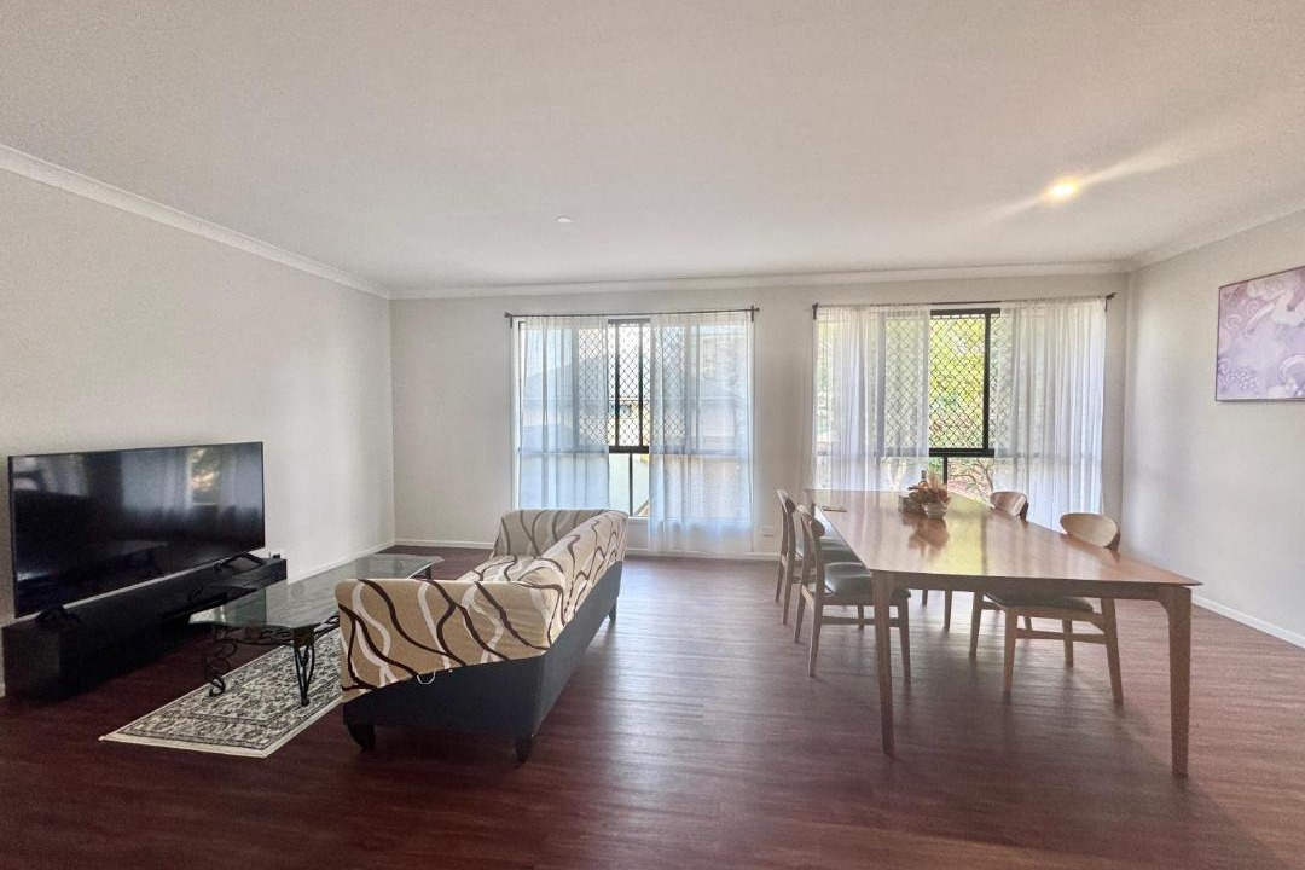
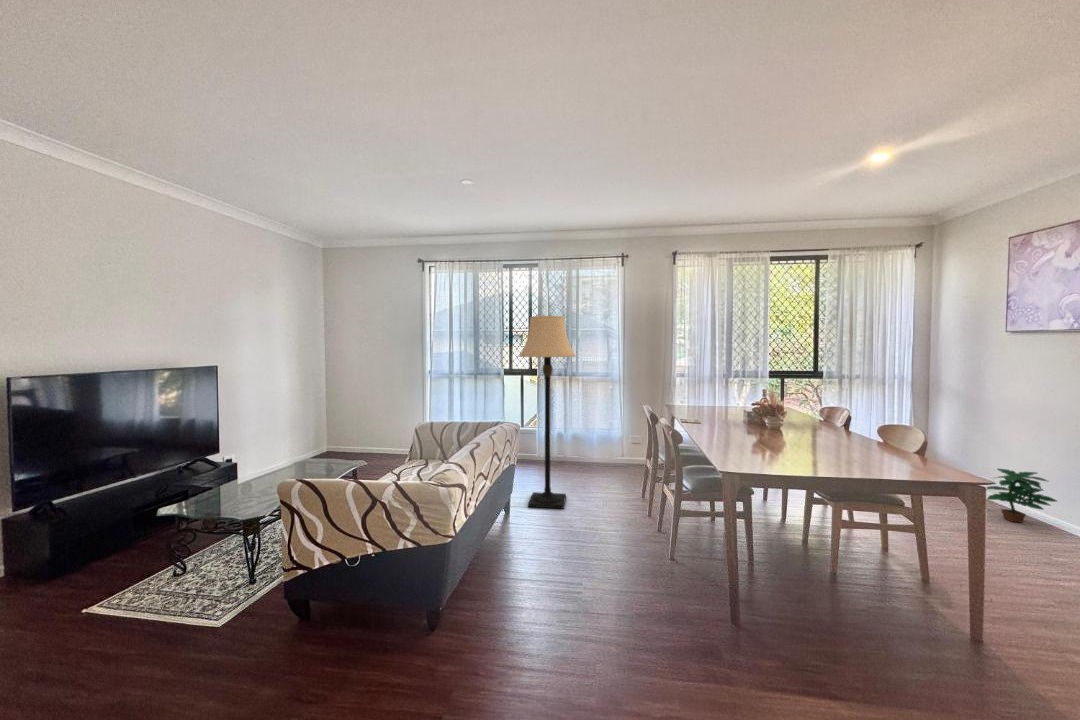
+ potted plant [986,468,1059,524]
+ lamp [517,315,578,510]
